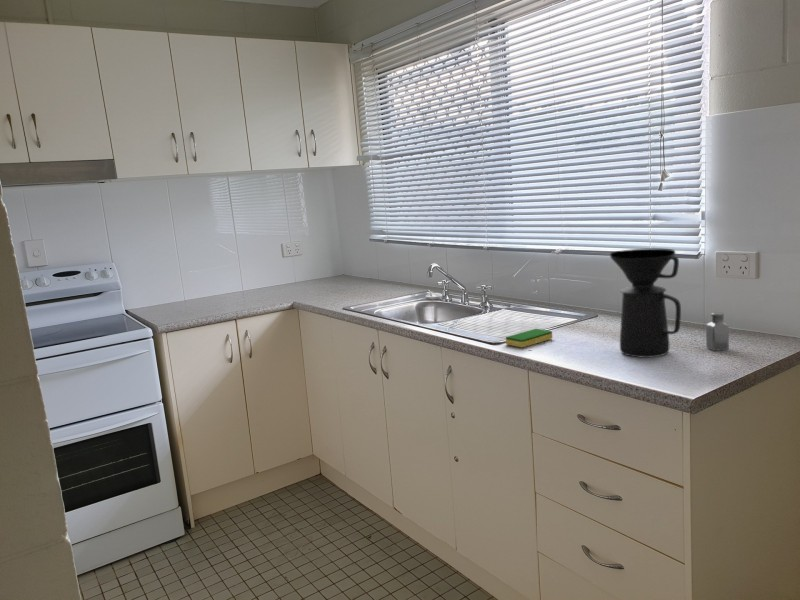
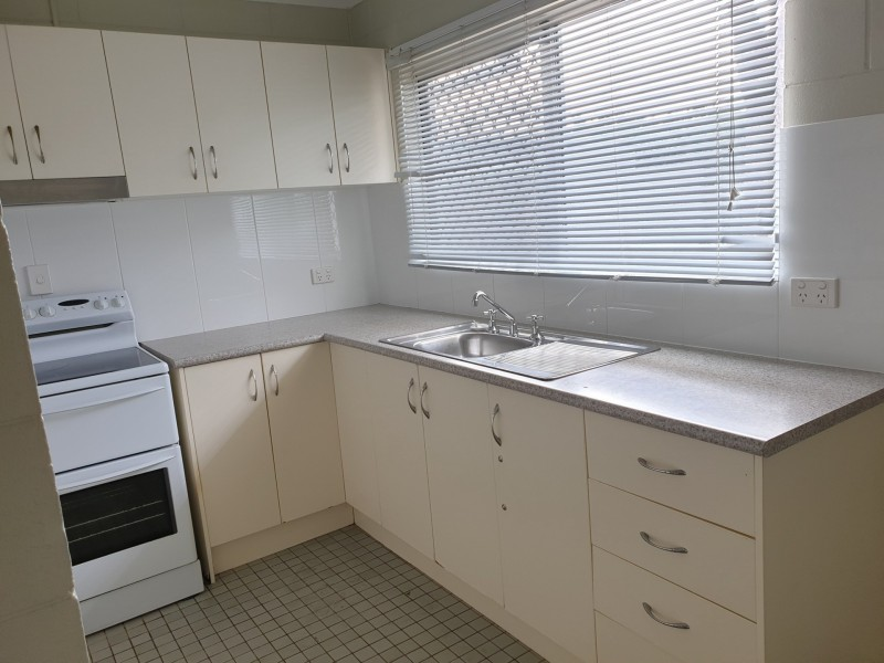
- coffee maker [609,248,682,358]
- dish sponge [505,328,553,348]
- saltshaker [705,311,730,352]
